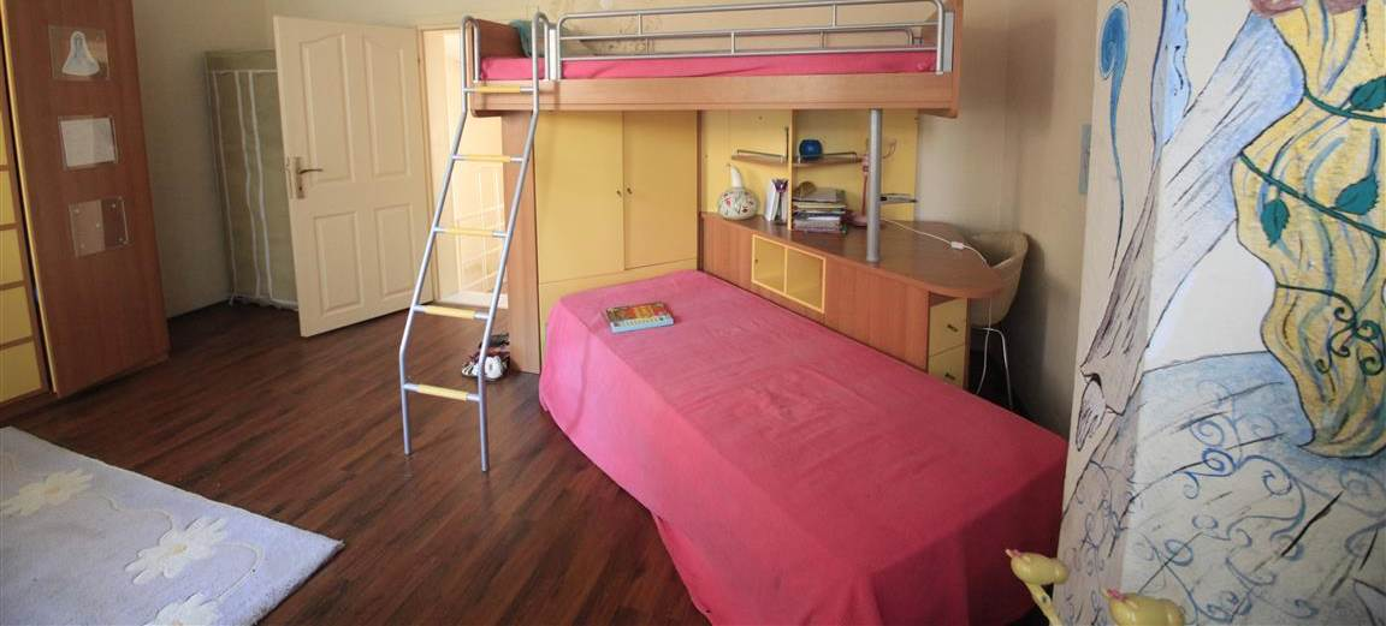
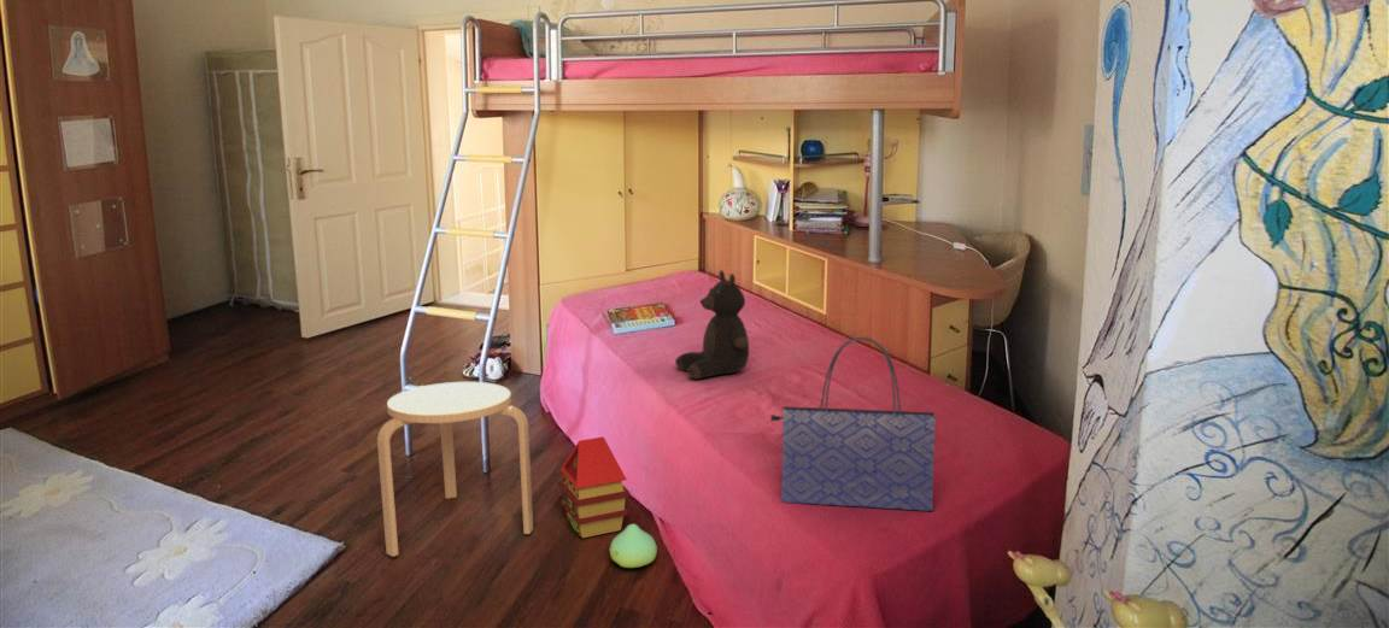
+ toy house [557,436,631,539]
+ stool [376,381,534,558]
+ tote bag [769,336,937,512]
+ teddy bear [674,269,750,381]
+ plush toy [608,523,658,569]
